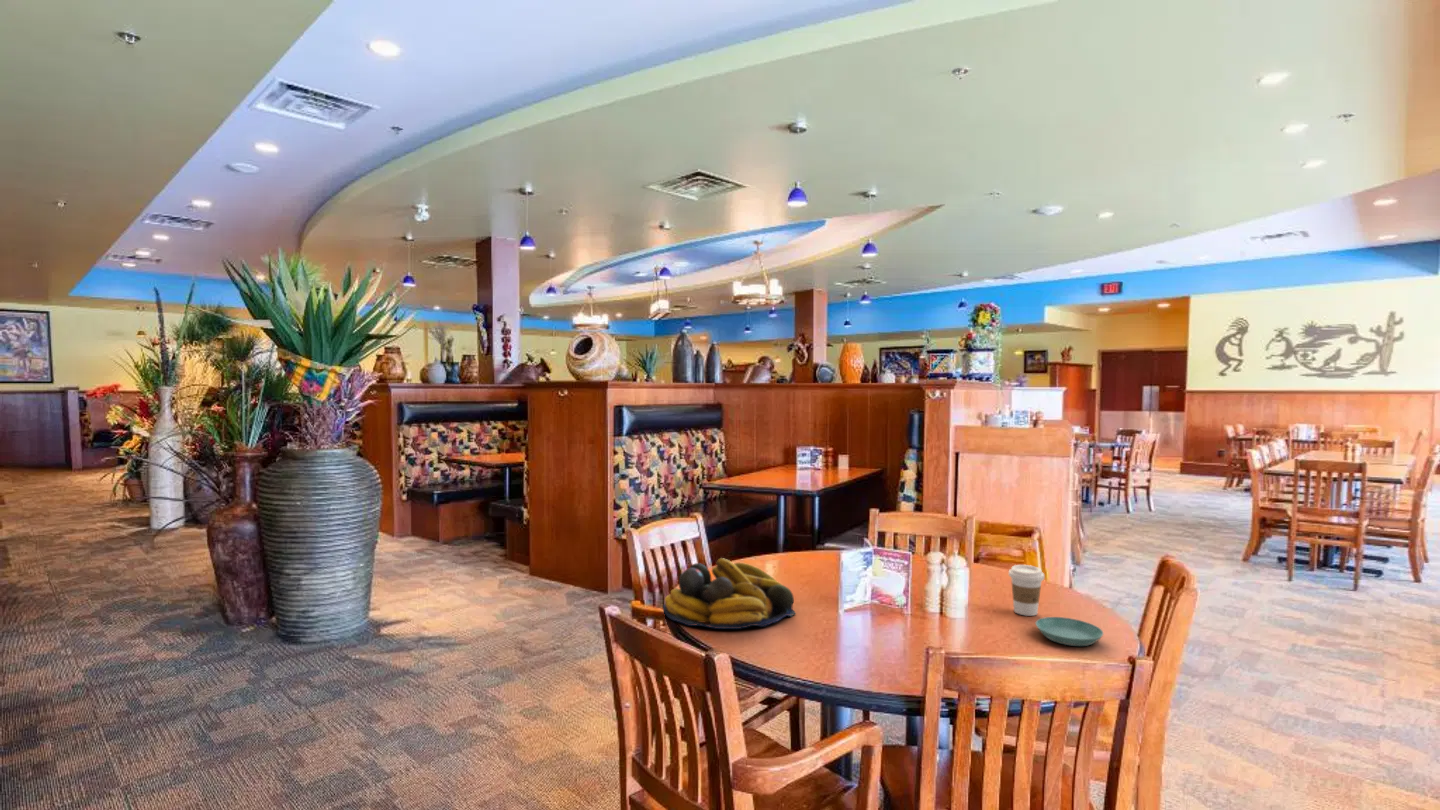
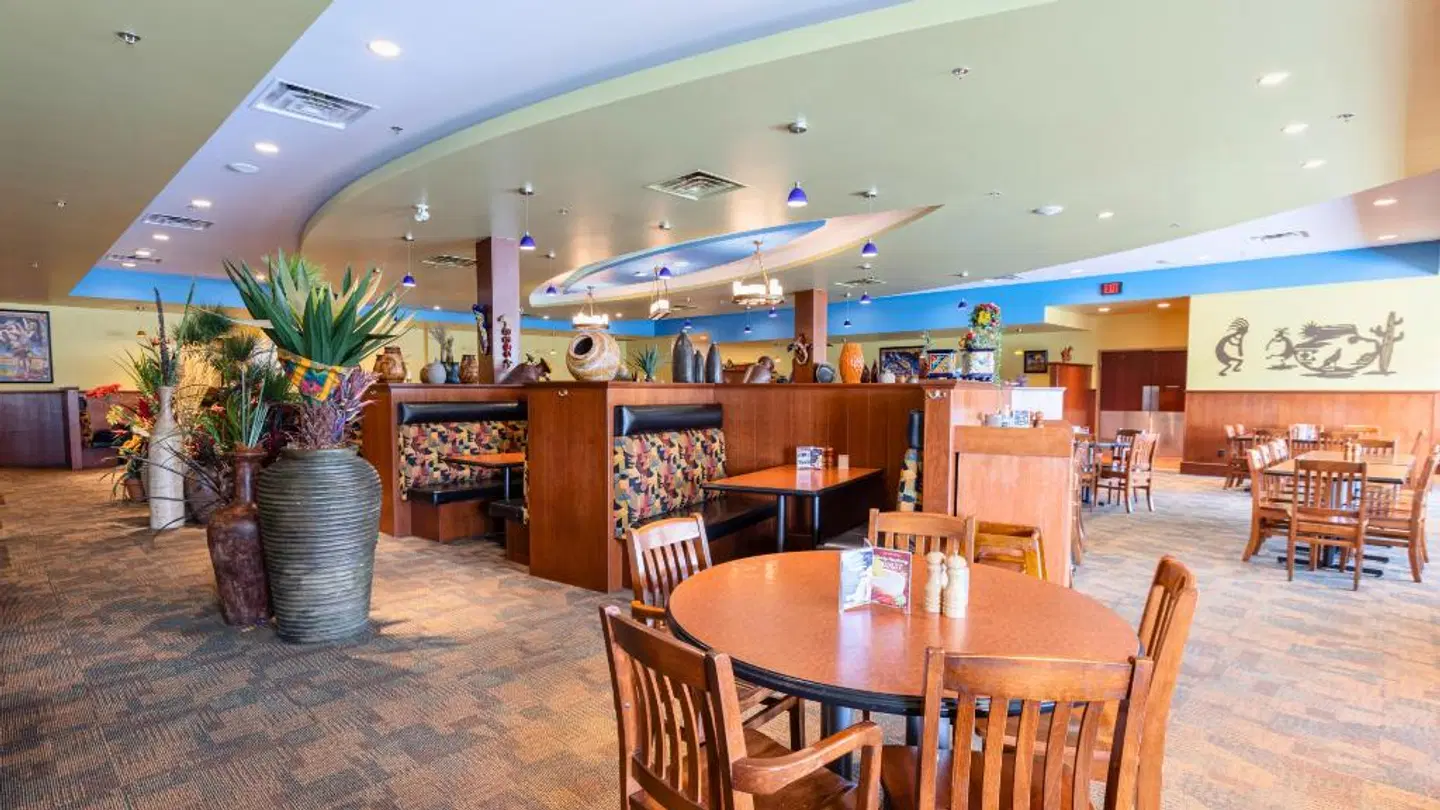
- fruit bowl [662,557,796,630]
- saucer [1034,616,1104,647]
- coffee cup [1008,564,1045,617]
